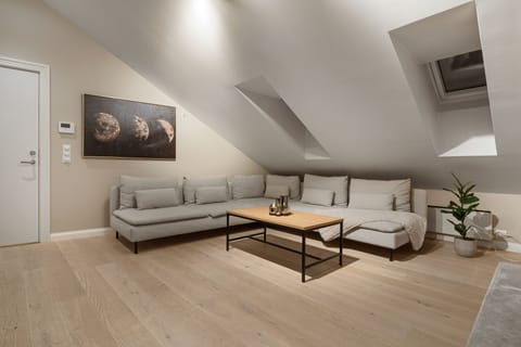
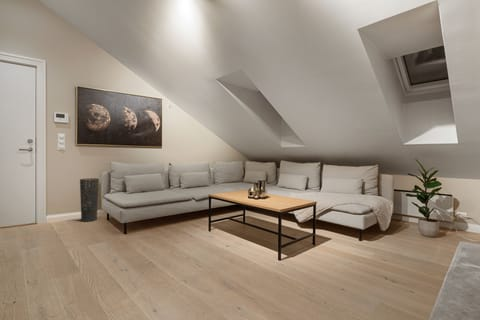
+ umbrella stand [79,177,100,223]
